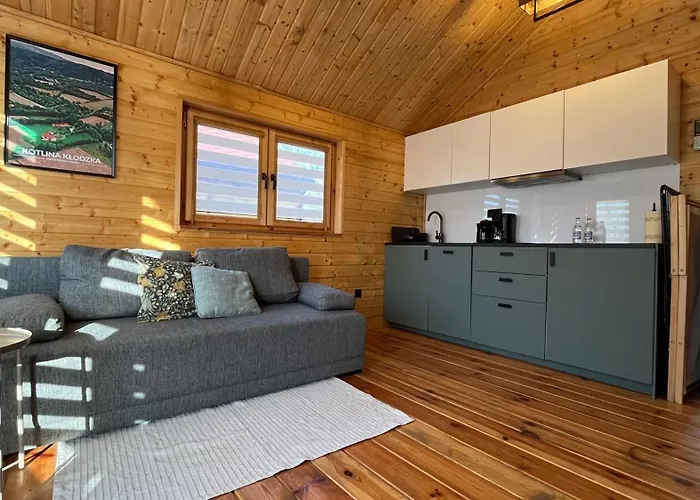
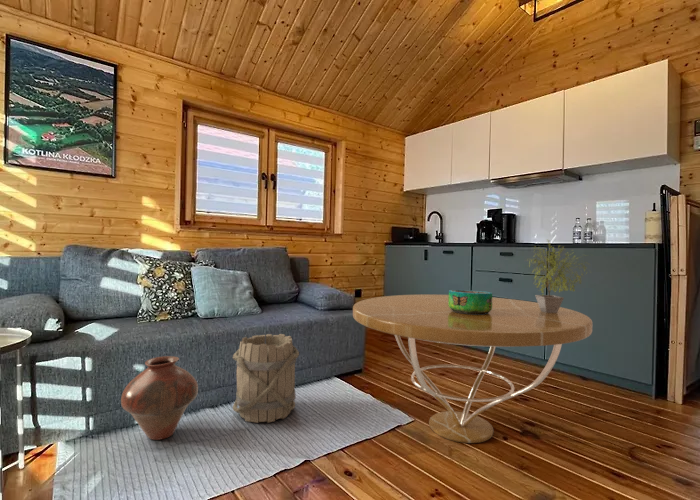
+ vase [120,355,199,441]
+ decorative bowl [448,289,493,314]
+ coffee table [352,294,593,444]
+ bucket [232,333,300,424]
+ potted plant [525,238,594,313]
